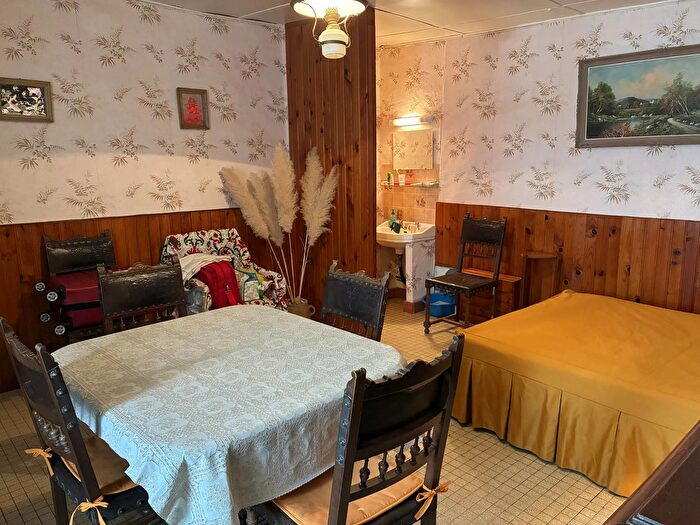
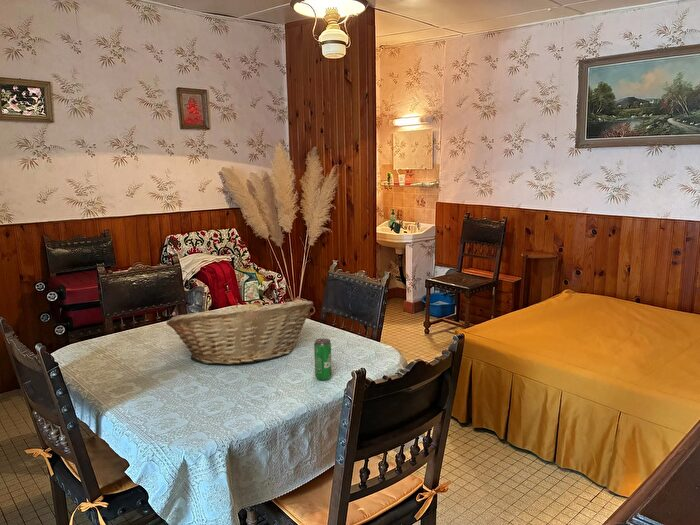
+ beverage can [313,337,333,381]
+ fruit basket [166,298,314,366]
